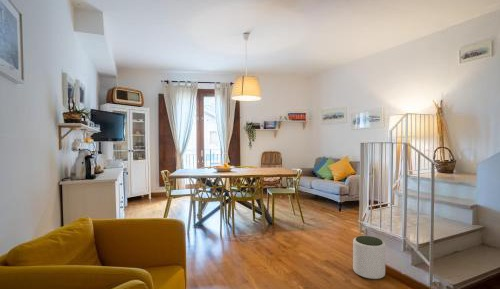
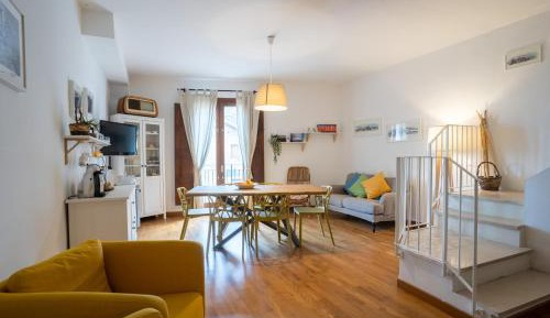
- plant pot [352,235,386,280]
